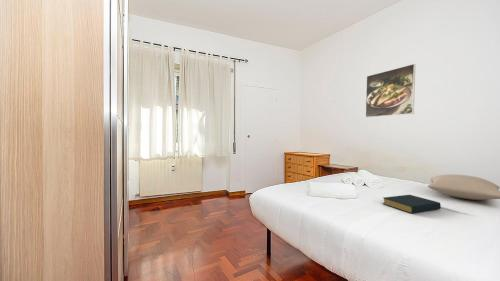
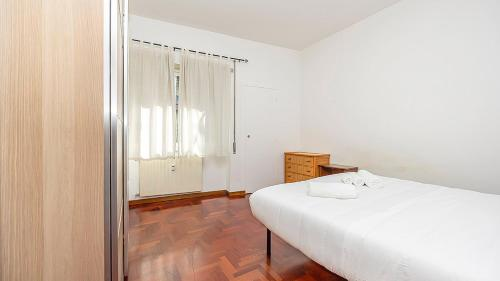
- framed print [365,63,416,118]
- hardback book [382,194,442,214]
- pillow [427,173,500,201]
